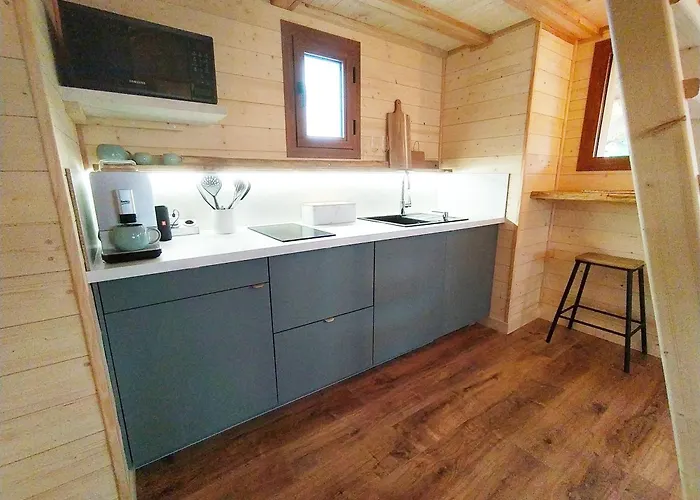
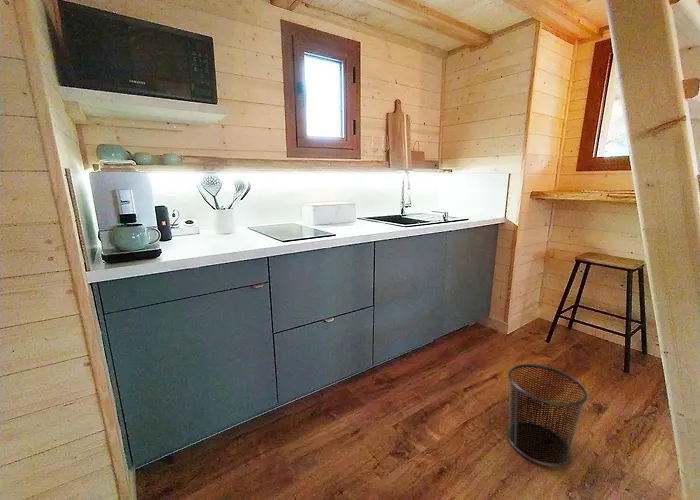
+ waste bin [506,363,589,468]
